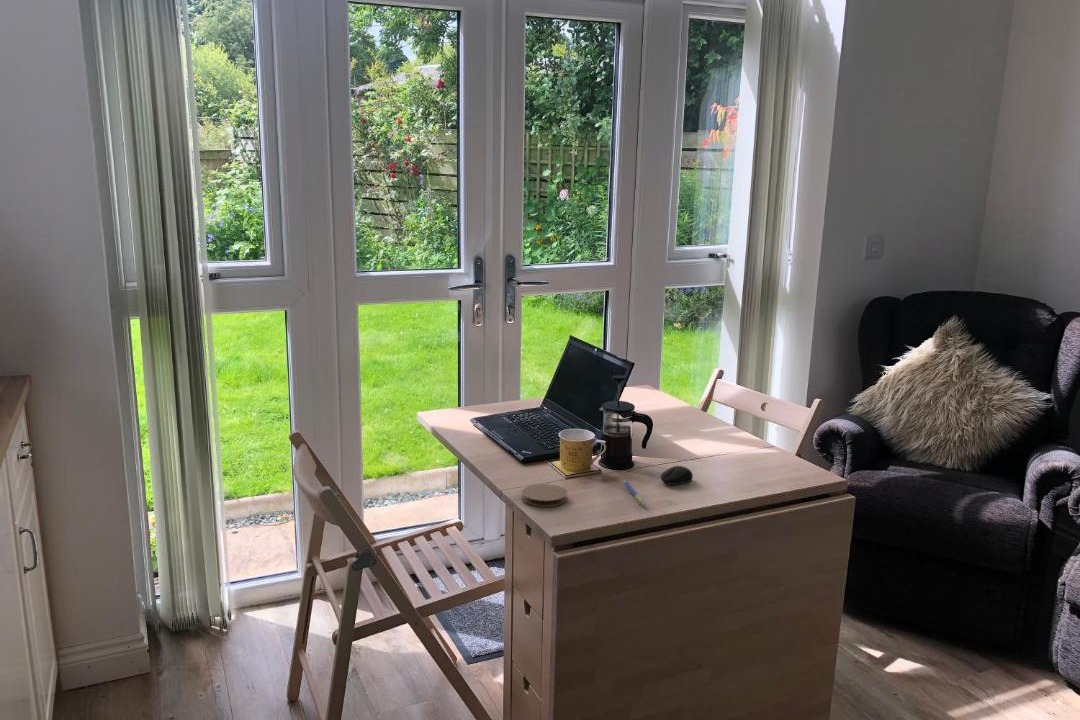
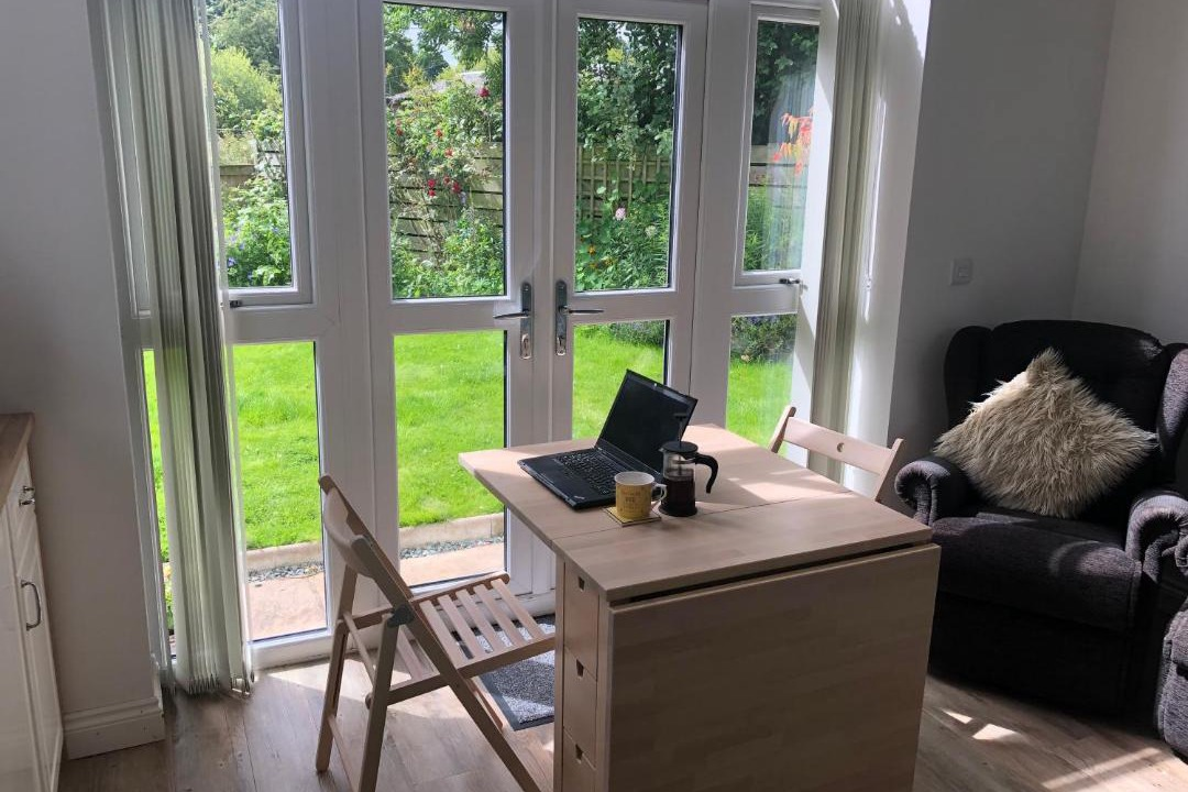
- computer mouse [660,465,694,486]
- pen [622,479,647,507]
- coaster [521,483,568,508]
